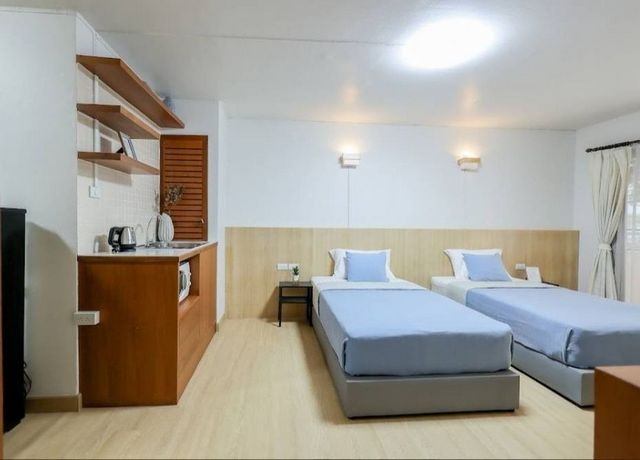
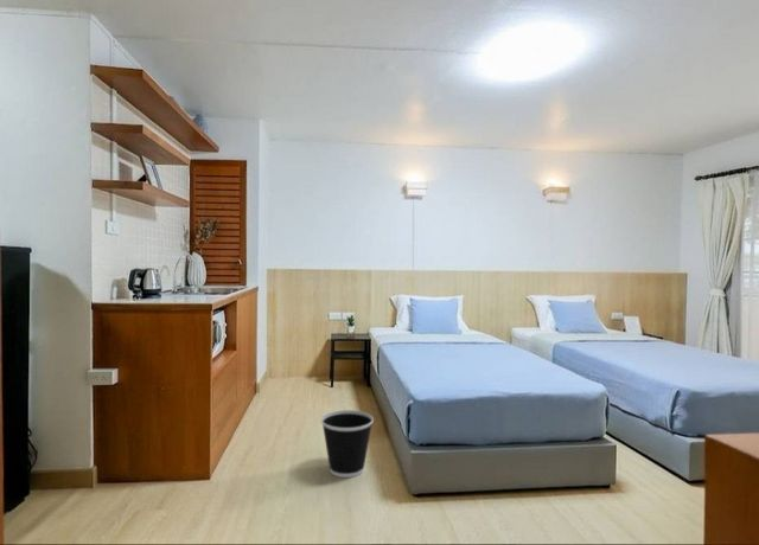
+ wastebasket [320,409,375,479]
